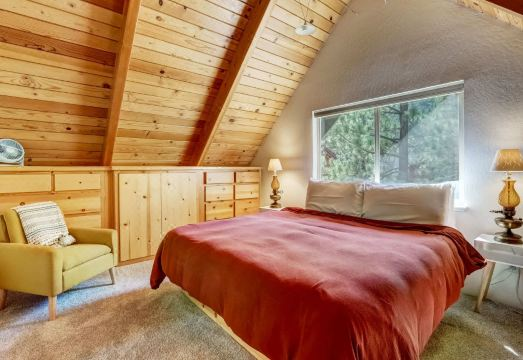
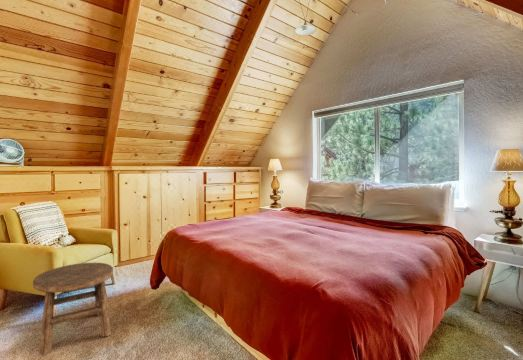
+ stool [32,262,114,355]
